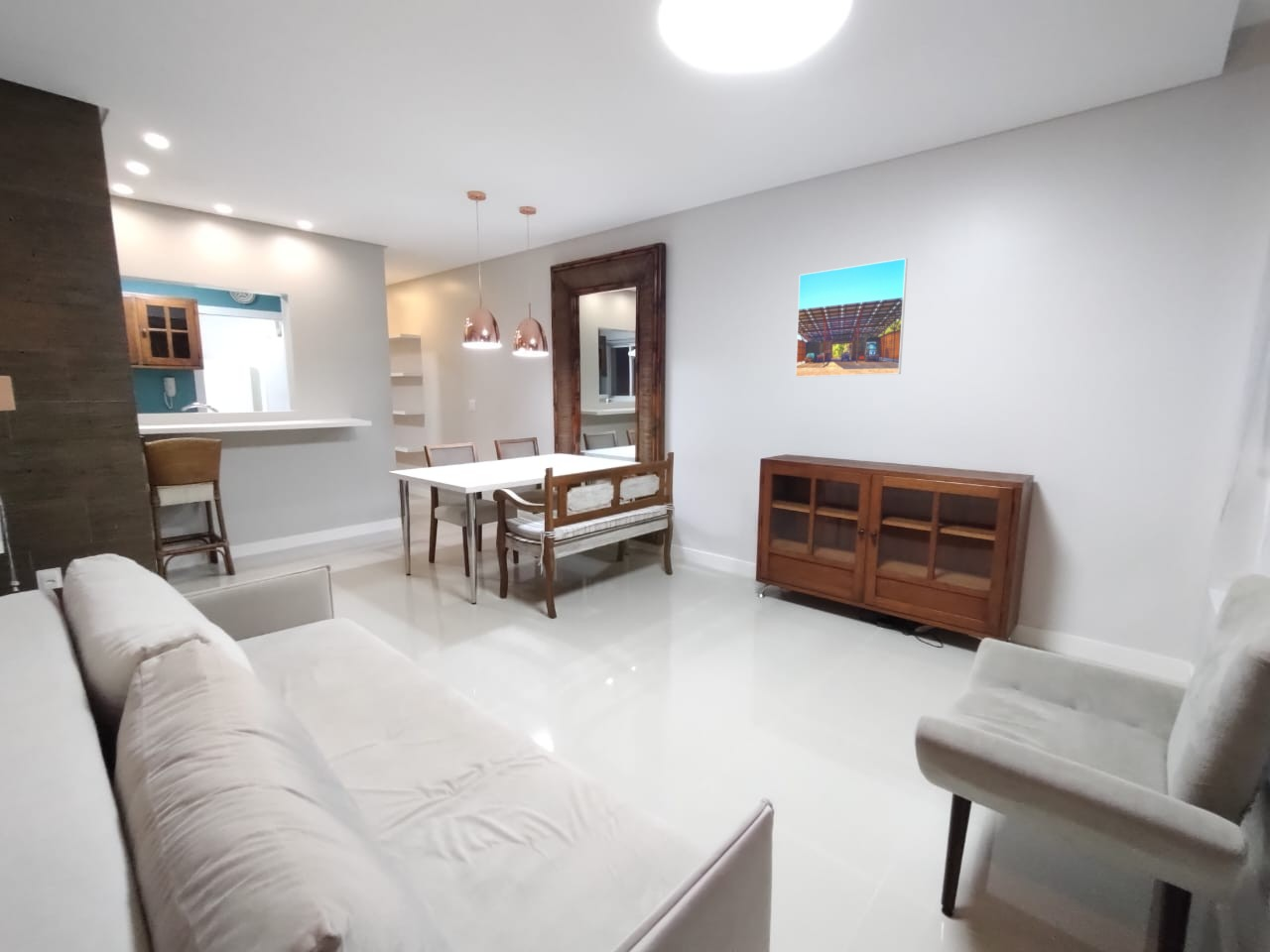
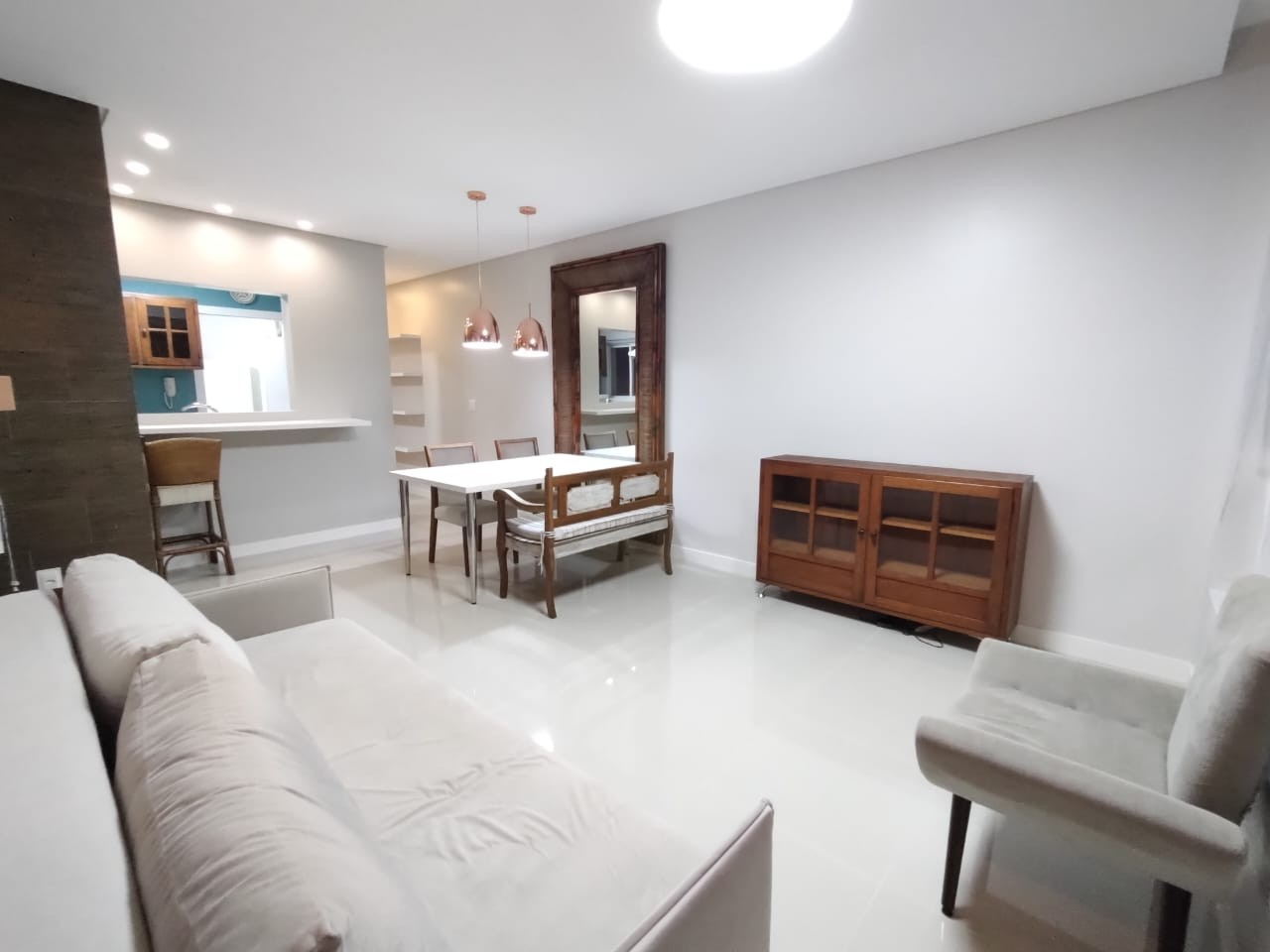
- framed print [795,257,909,378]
